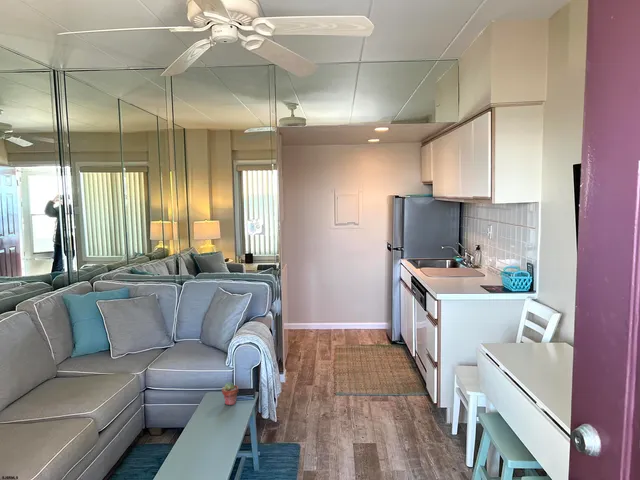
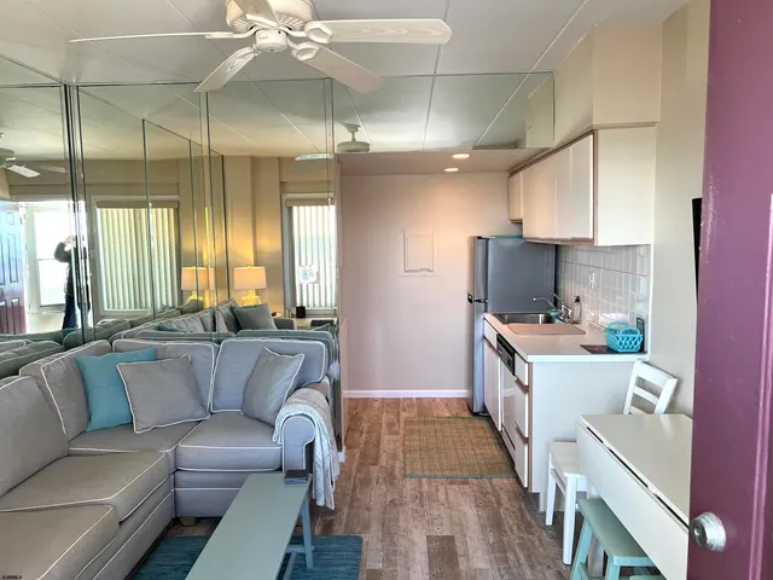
- potted succulent [221,381,240,406]
